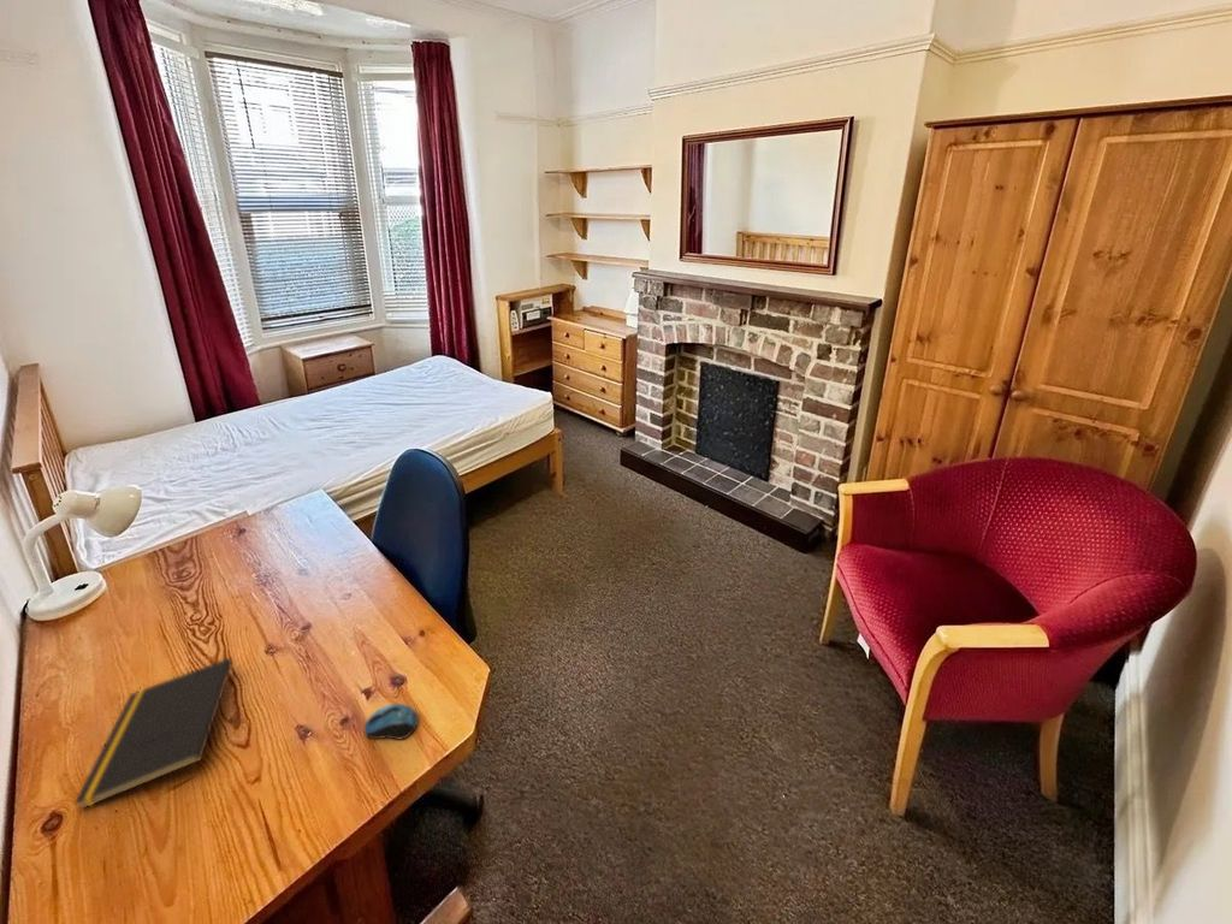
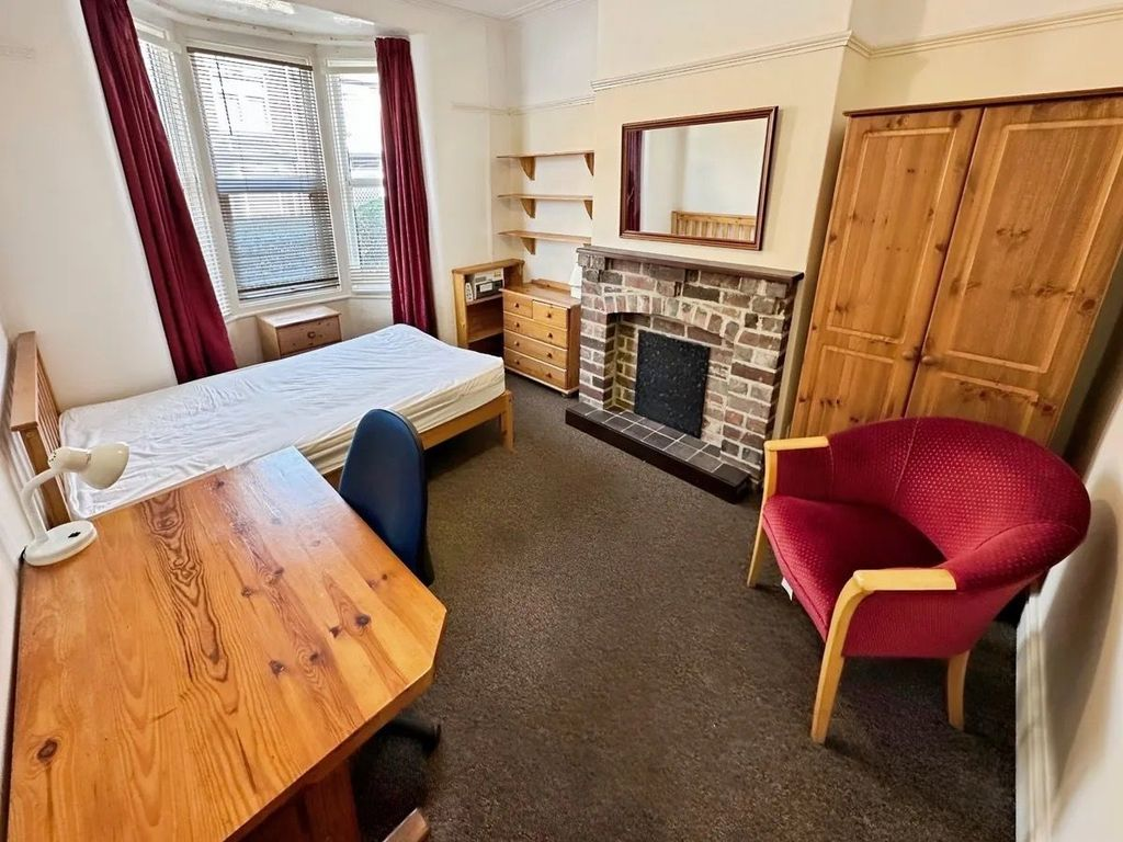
- notepad [72,657,237,811]
- computer mouse [363,703,420,741]
